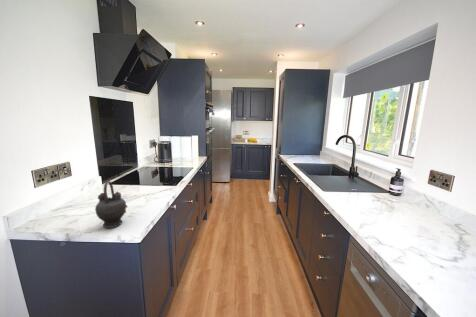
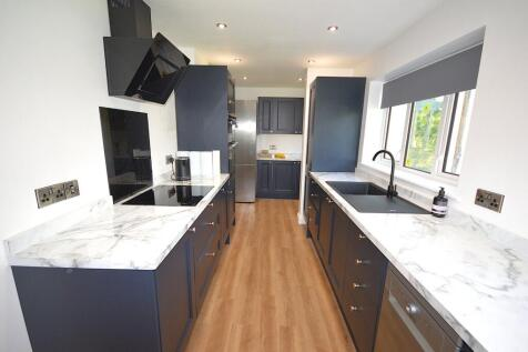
- teapot [94,180,129,229]
